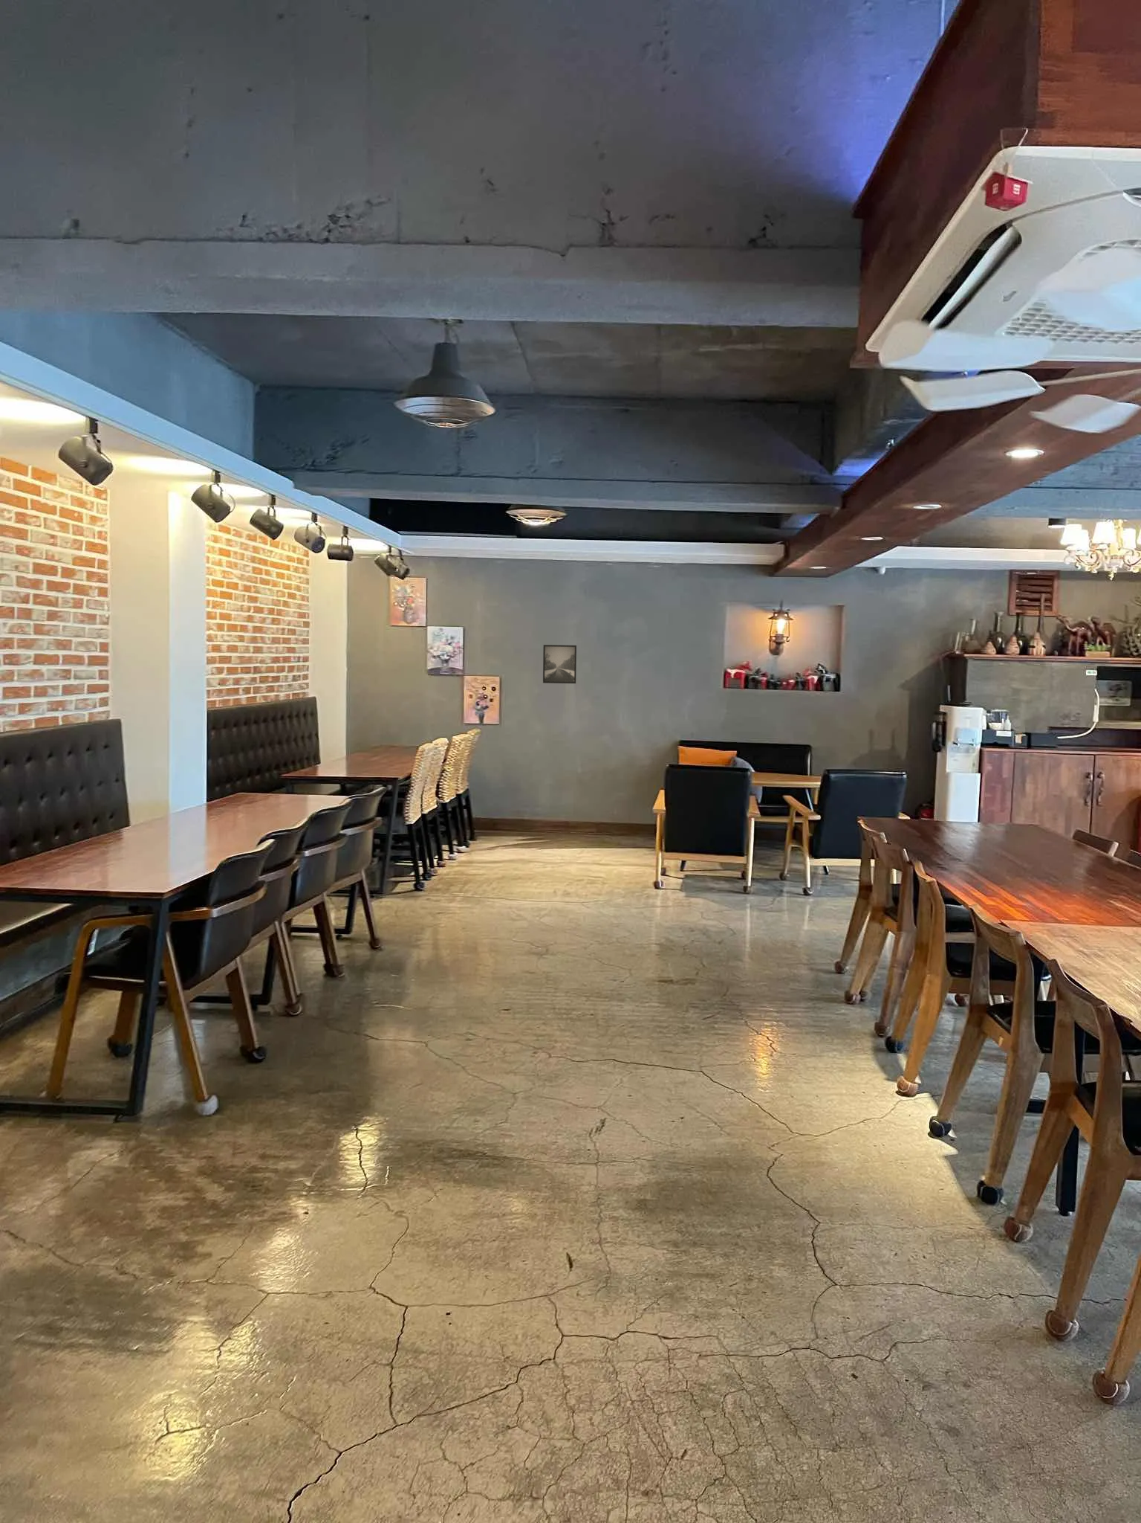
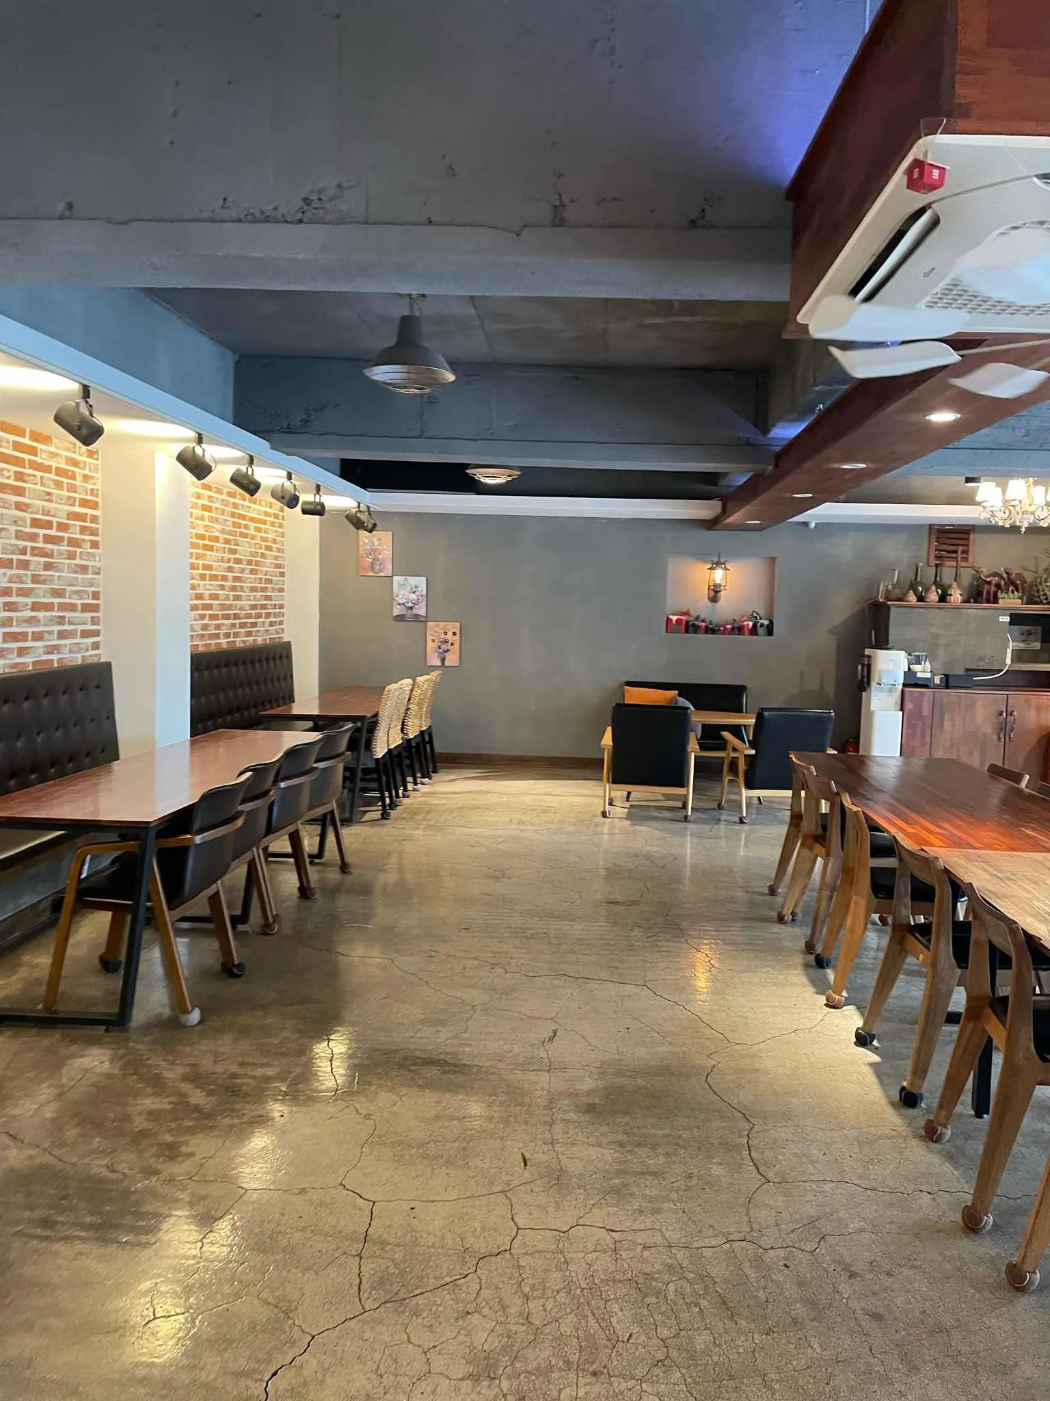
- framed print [542,644,578,685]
